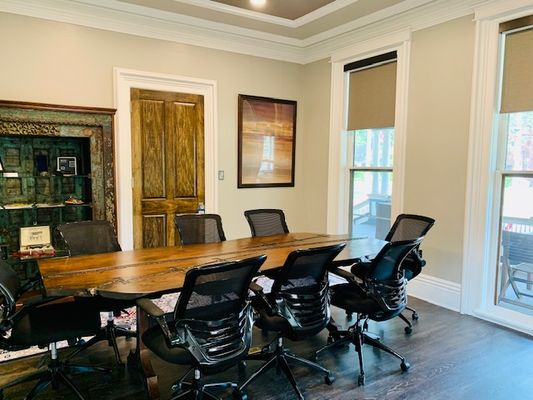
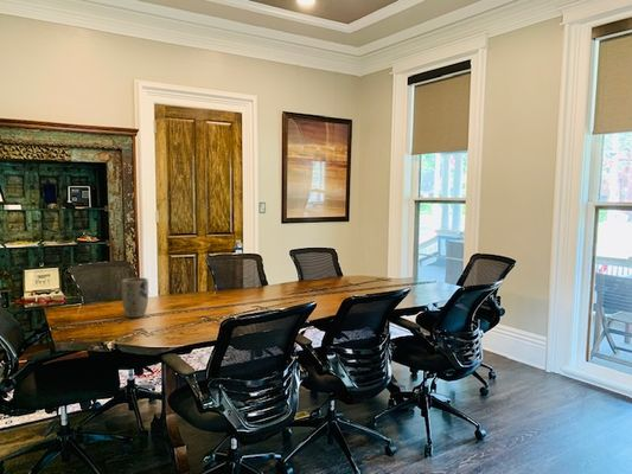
+ plant pot [121,277,149,319]
